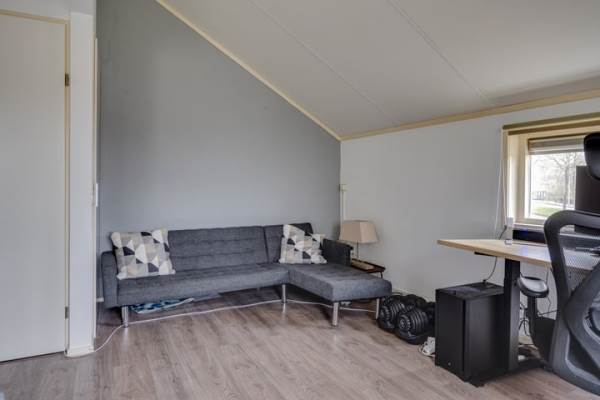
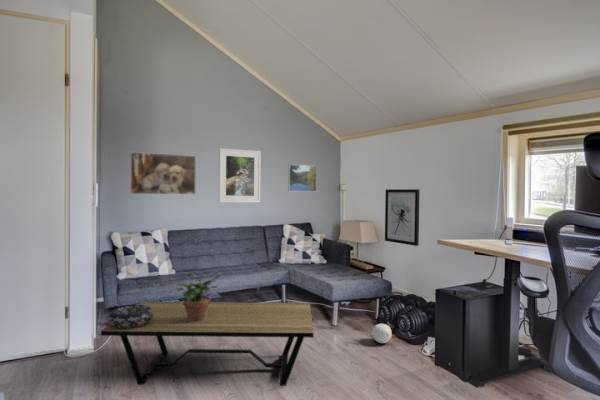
+ potted plant [174,271,225,322]
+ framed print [287,163,318,193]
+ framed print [129,151,197,196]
+ decorative bowl [107,304,153,328]
+ coffee table [100,301,315,387]
+ decorative ball [371,323,393,344]
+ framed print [218,147,262,204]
+ wall art [384,188,421,247]
